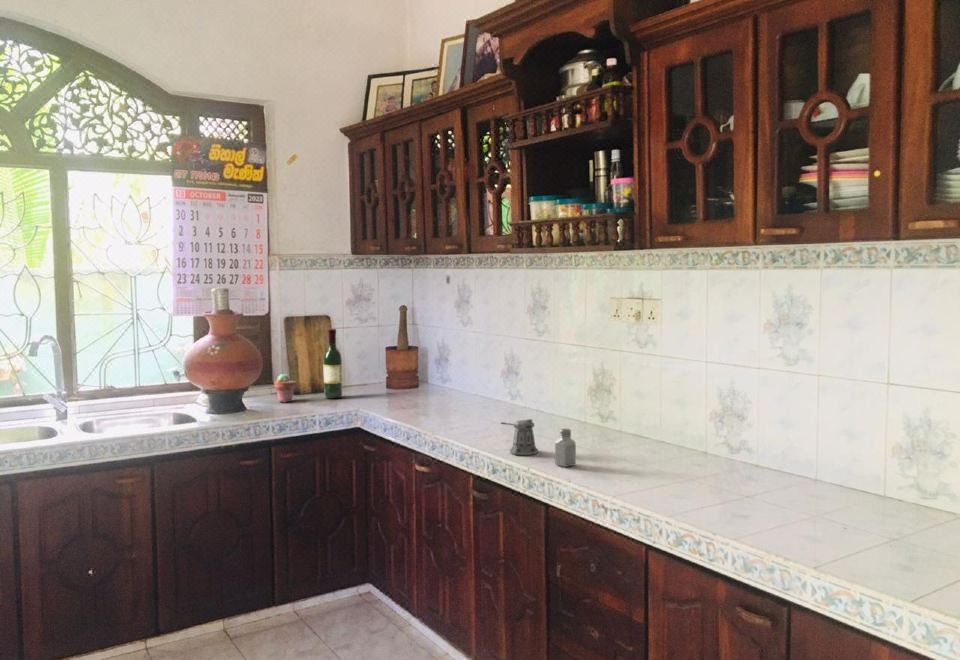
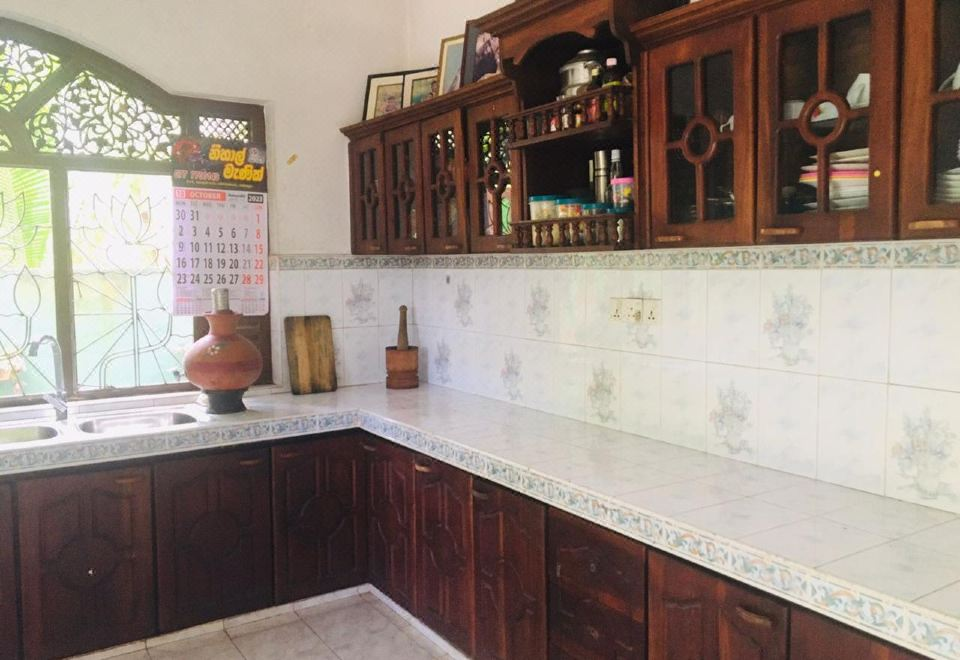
- pepper shaker [500,418,539,456]
- potted succulent [273,373,297,403]
- saltshaker [554,428,577,468]
- wine bottle [323,328,344,399]
